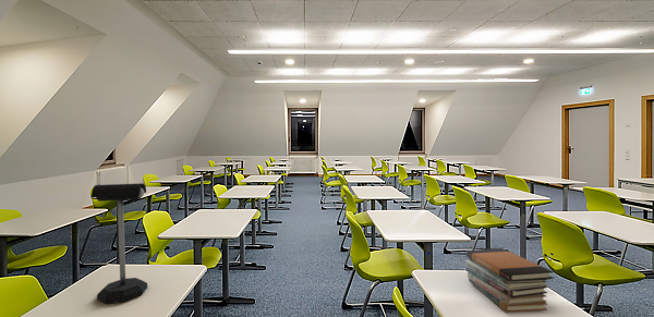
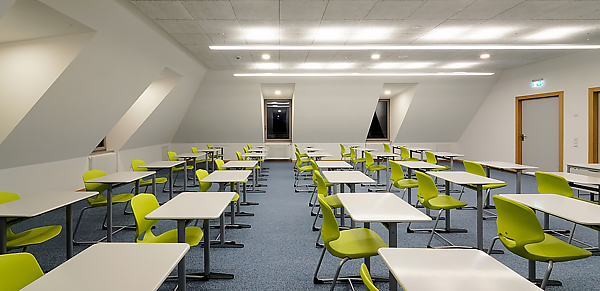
- mailbox [90,182,148,305]
- book stack [464,247,555,314]
